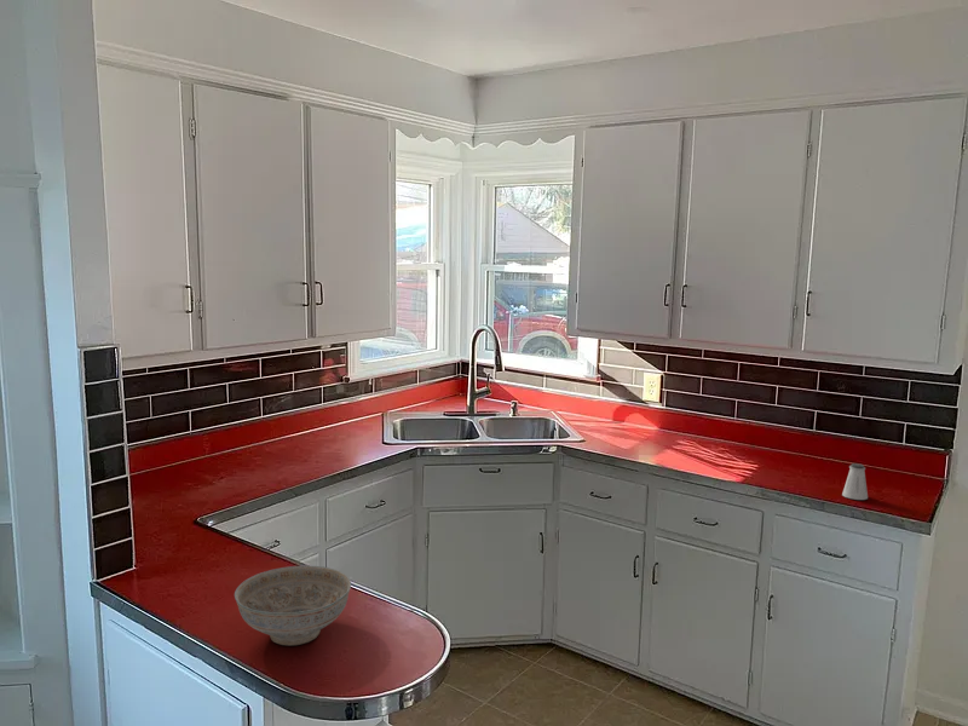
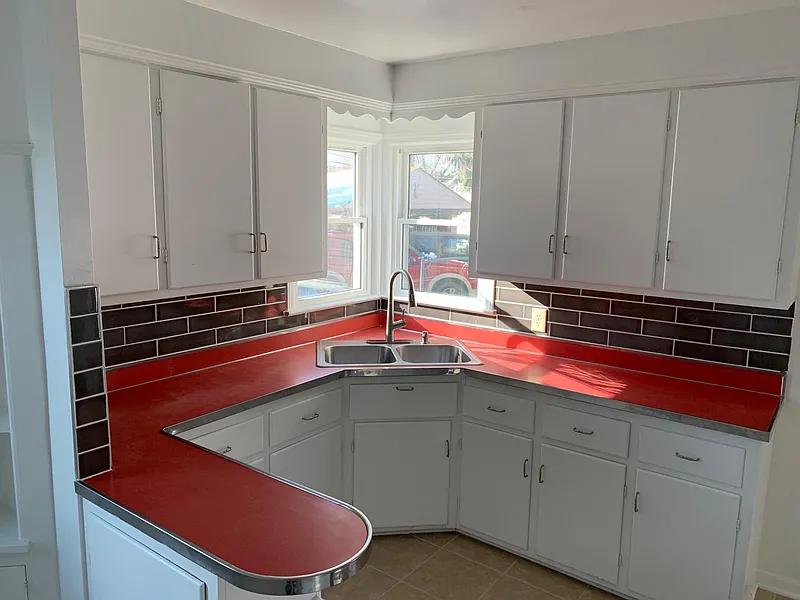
- saltshaker [841,462,869,501]
- decorative bowl [234,564,352,646]
